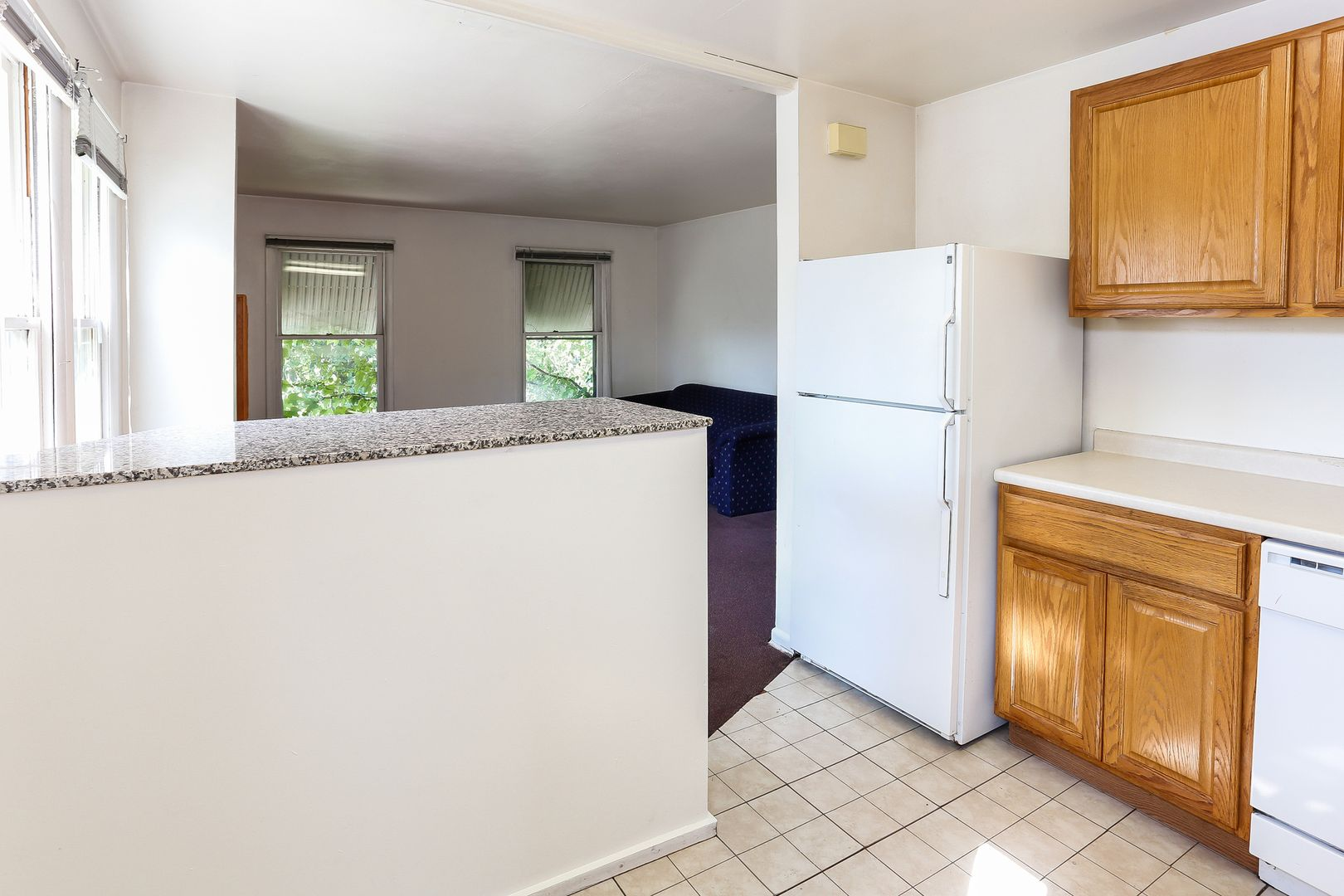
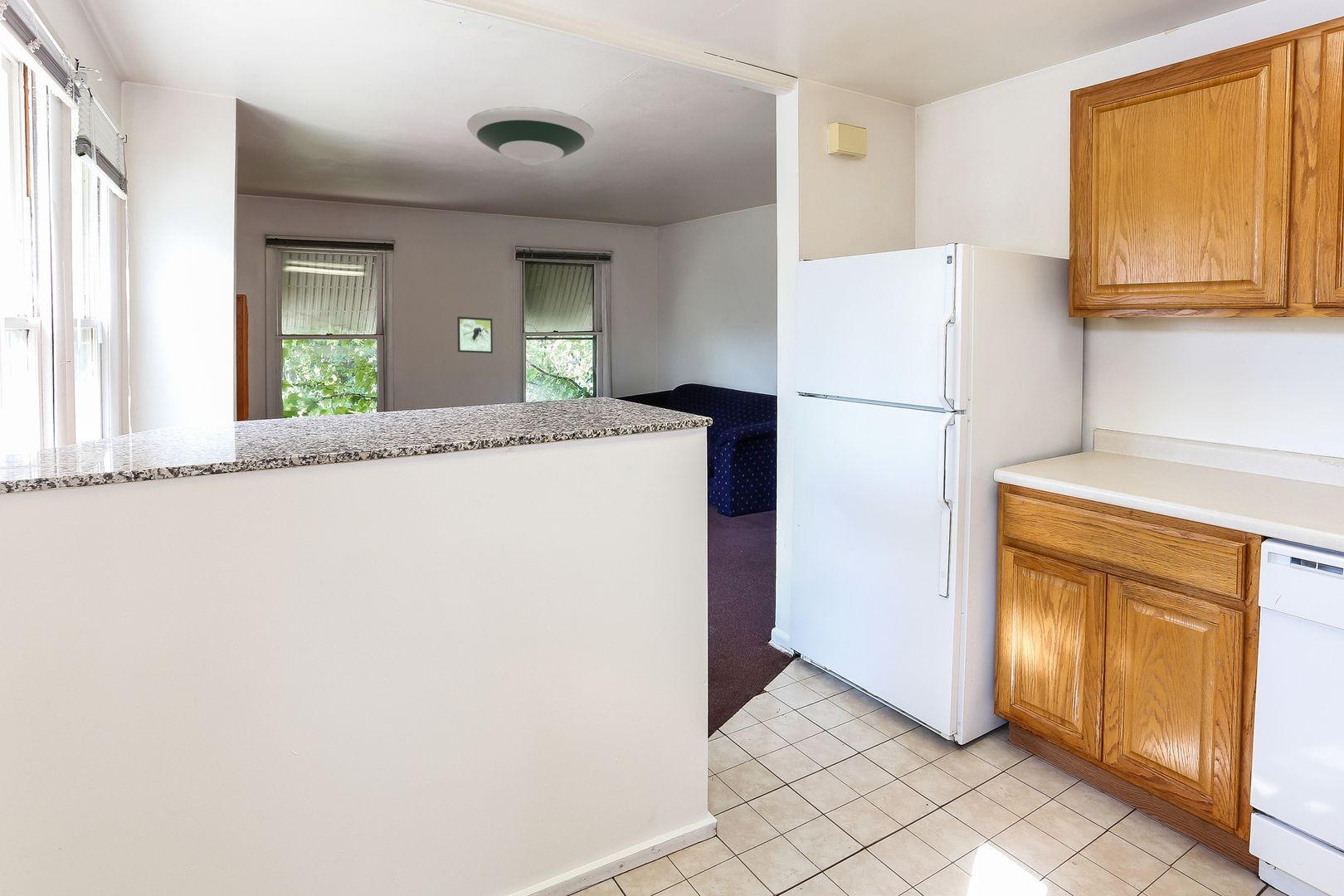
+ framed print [456,316,494,354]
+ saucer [466,105,595,166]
